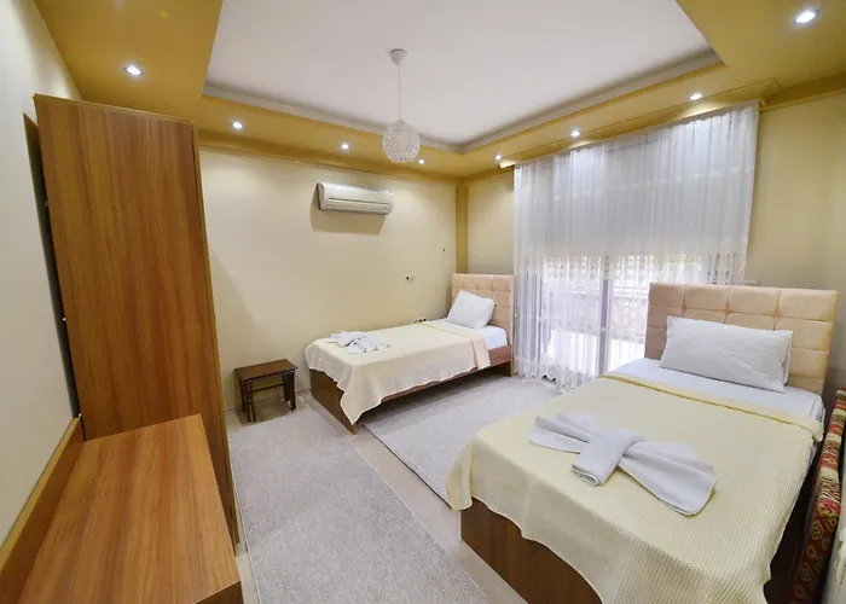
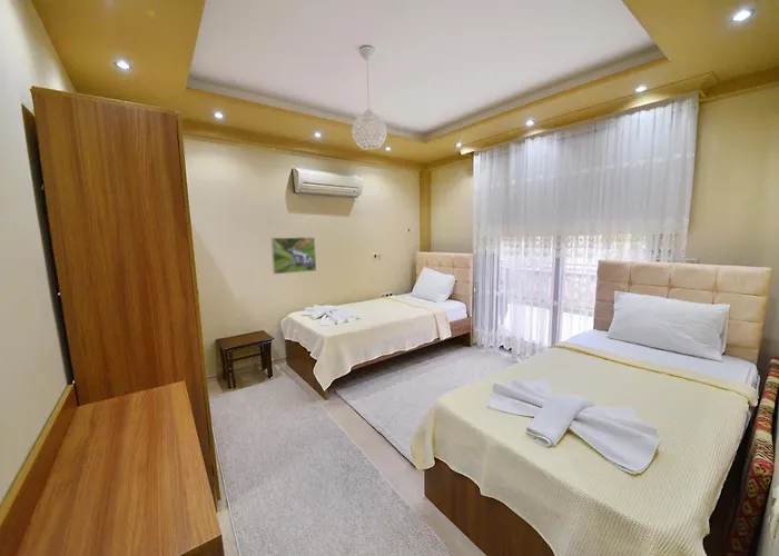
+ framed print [269,236,317,276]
